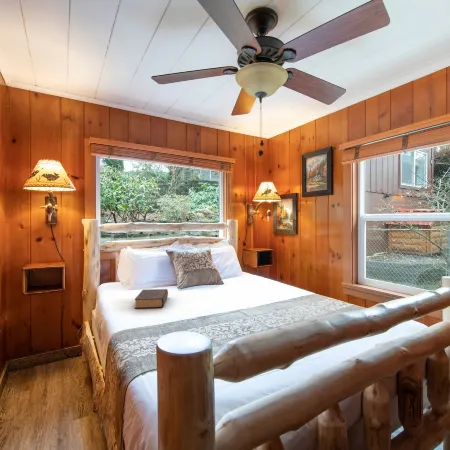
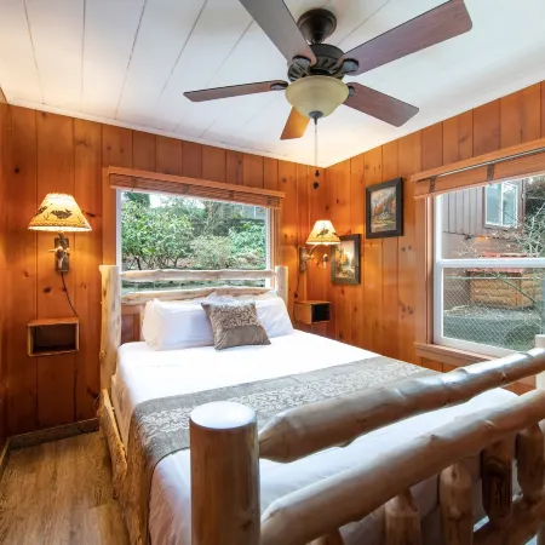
- book [134,288,169,309]
